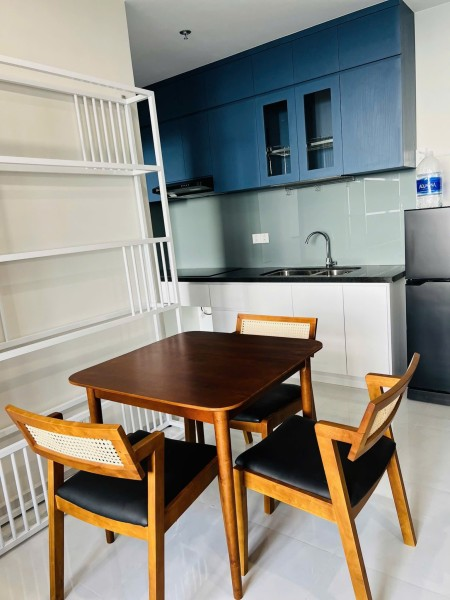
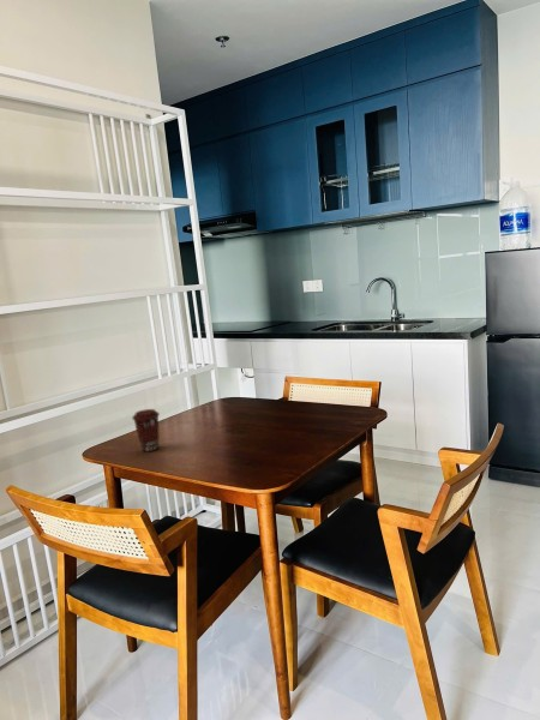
+ coffee cup [131,408,161,452]
